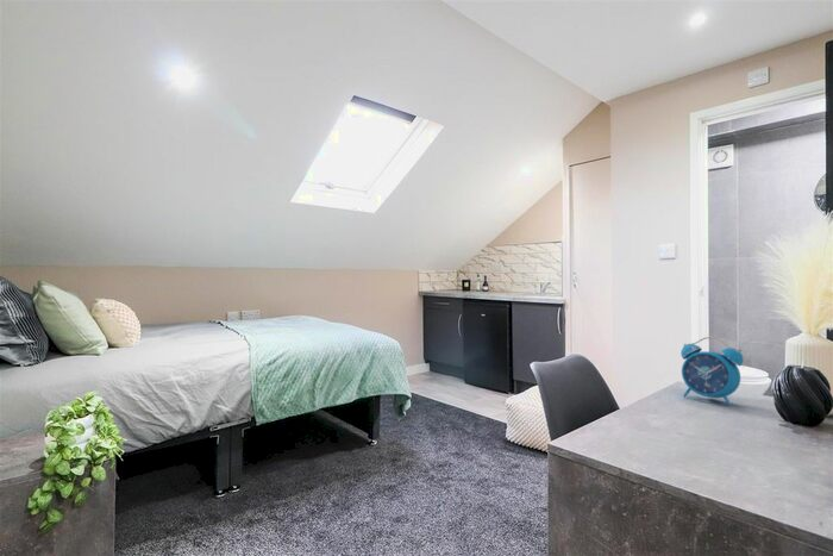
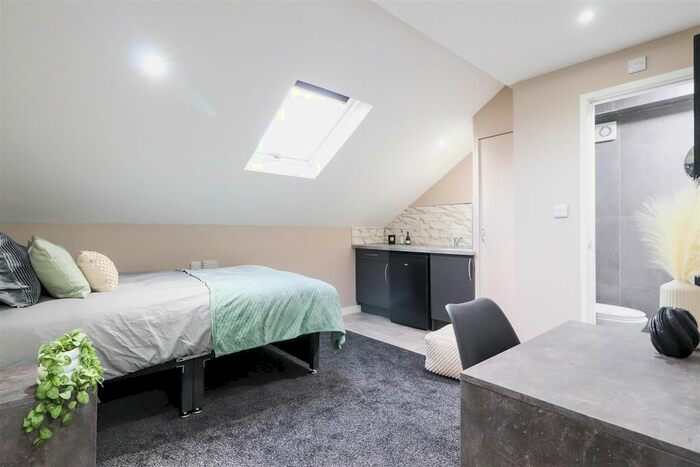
- alarm clock [679,336,745,407]
